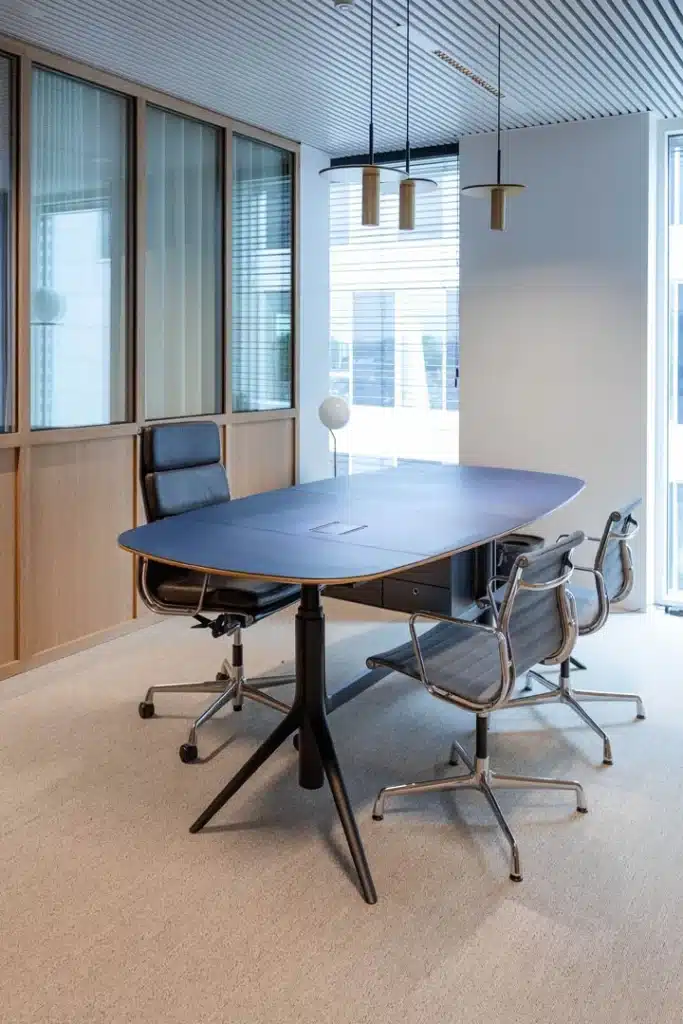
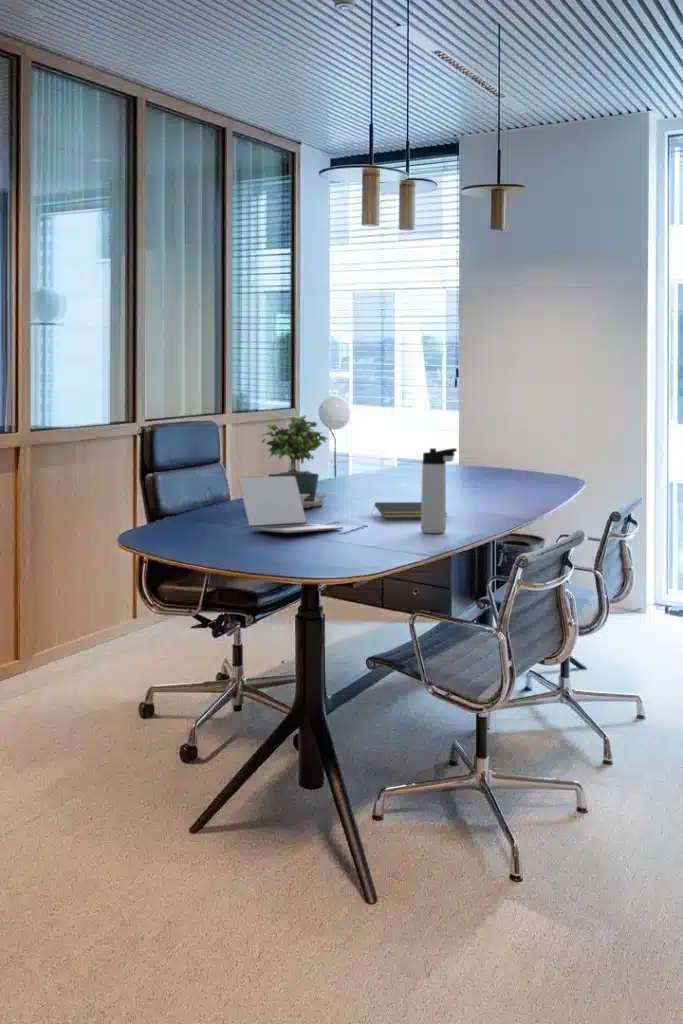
+ potted plant [261,414,330,509]
+ notepad [373,501,448,519]
+ thermos bottle [420,447,458,534]
+ laptop [237,475,344,534]
